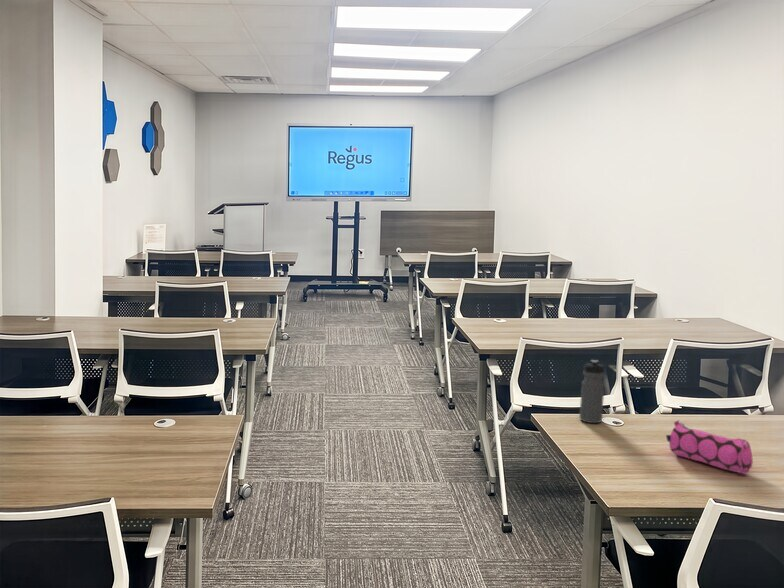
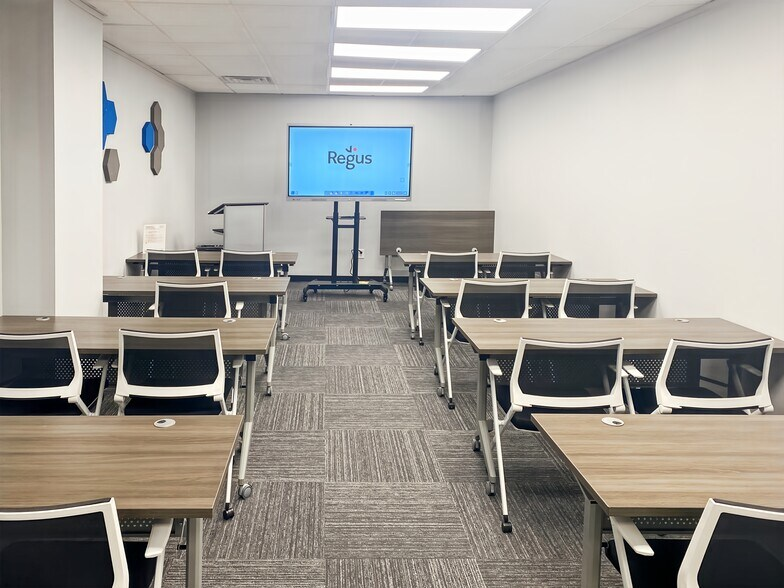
- water bottle [579,359,605,424]
- pencil case [665,419,754,475]
